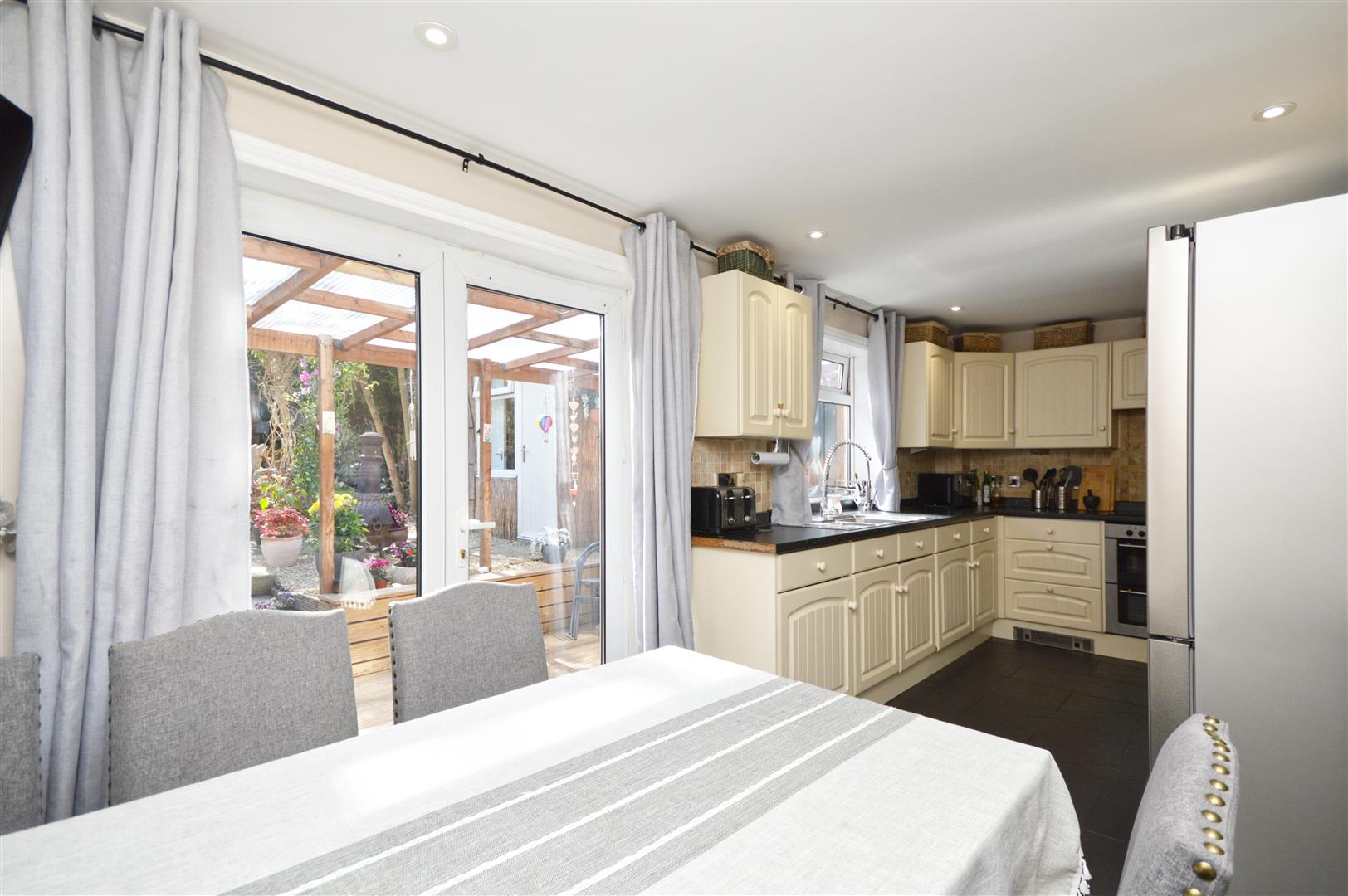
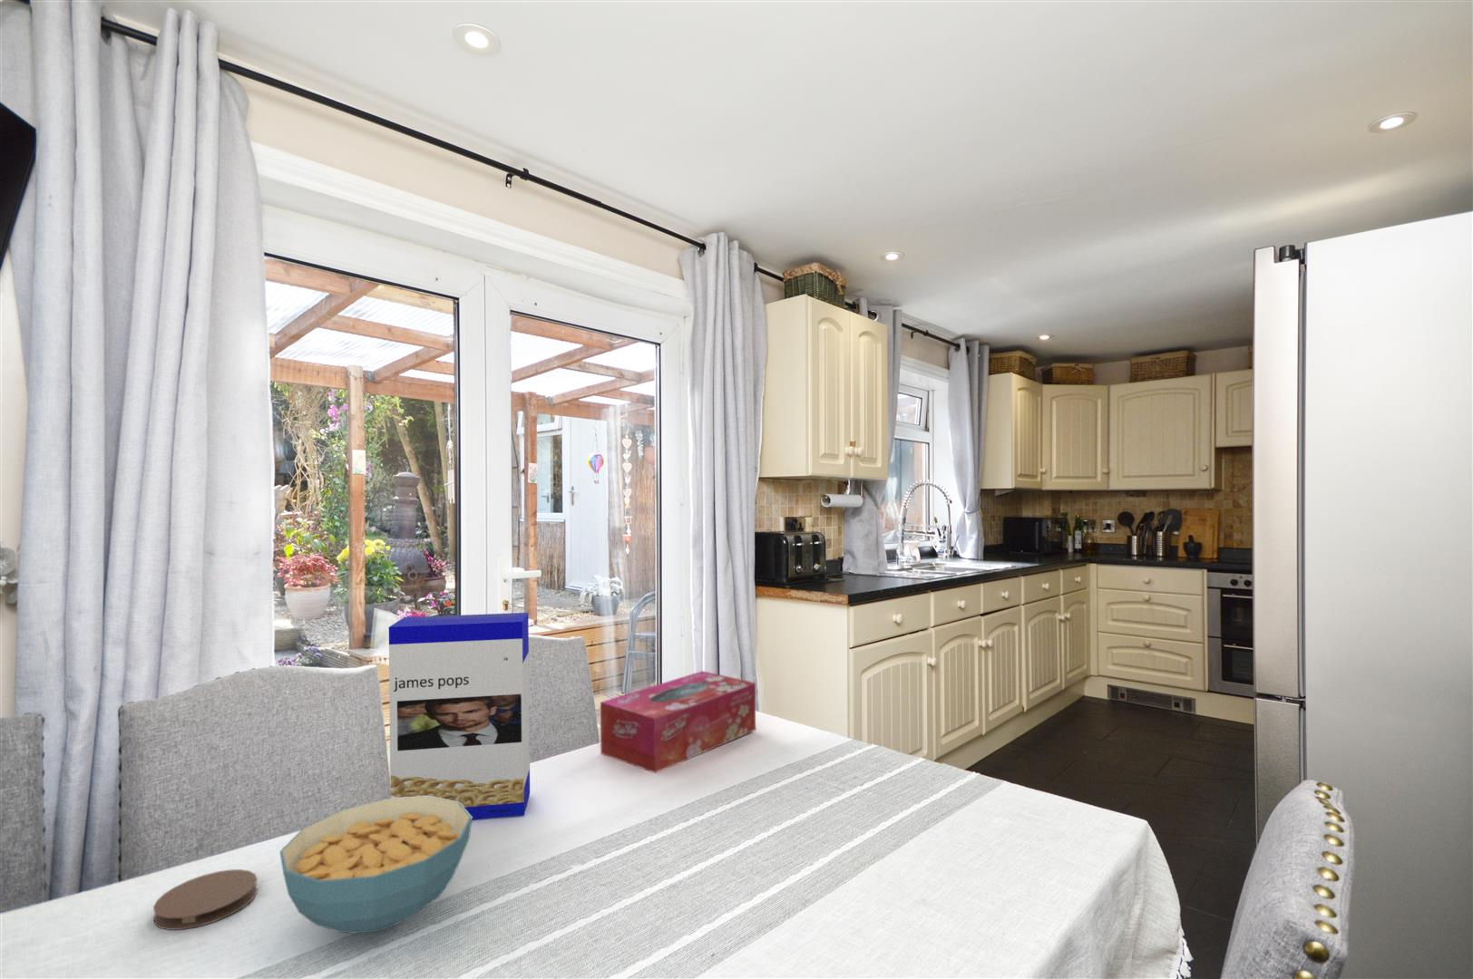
+ cereal box [388,612,531,821]
+ cereal bowl [279,795,472,934]
+ coaster [152,869,259,931]
+ tissue box [600,670,756,774]
